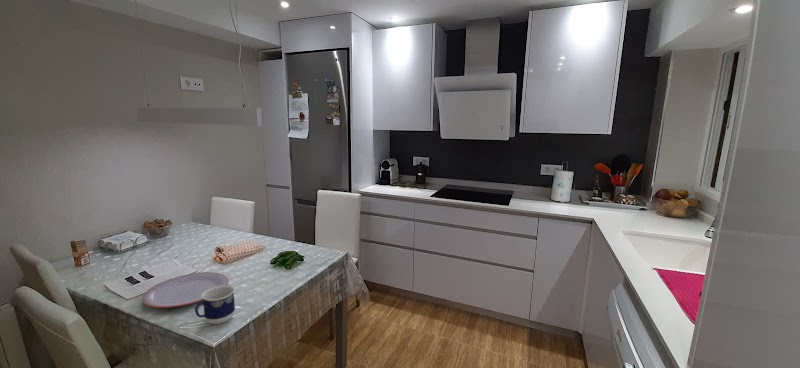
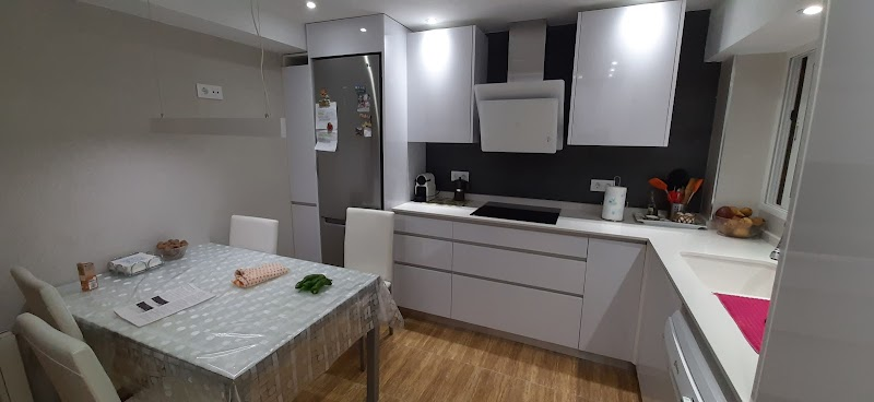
- cup [194,285,236,325]
- plate [141,271,229,309]
